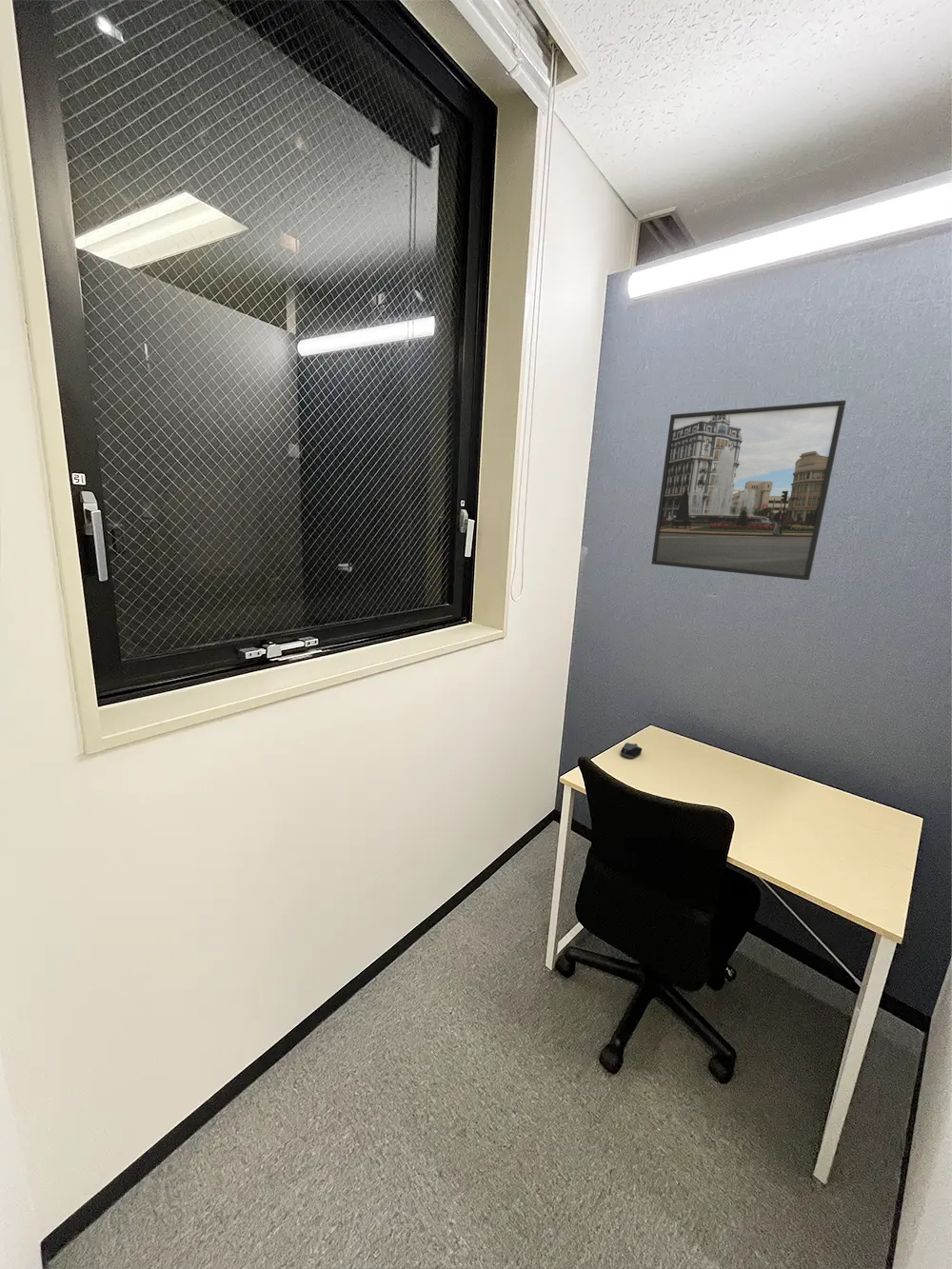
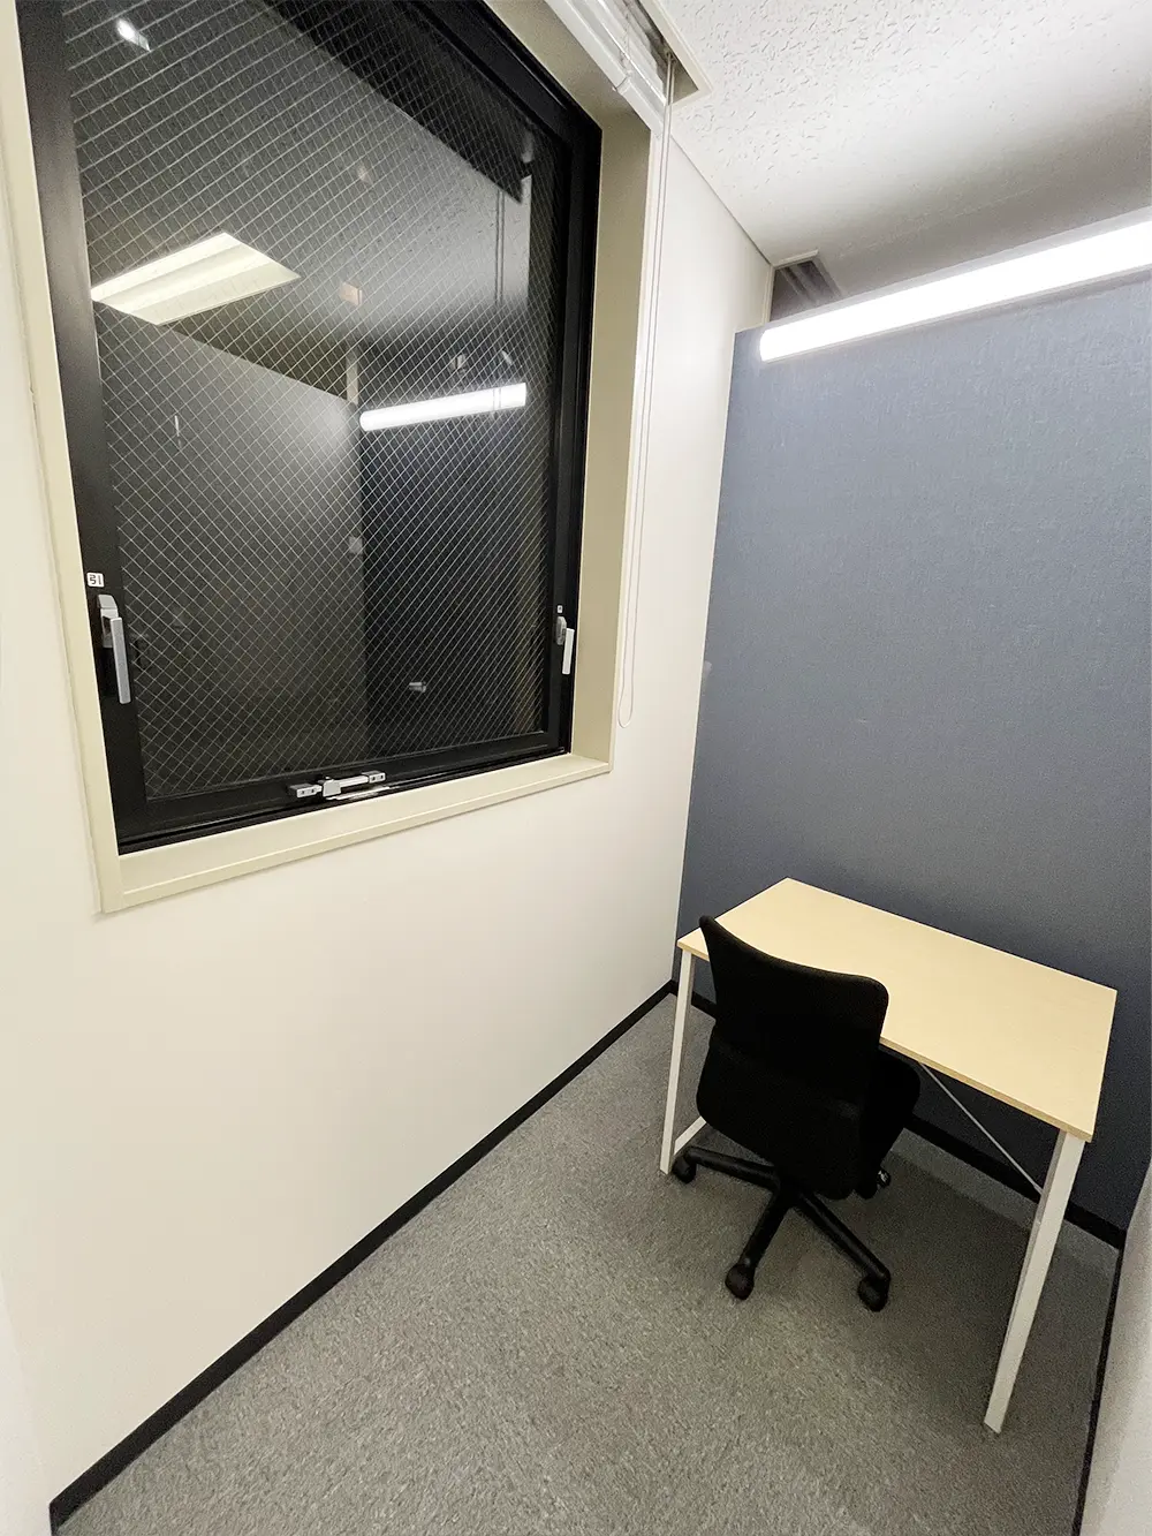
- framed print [650,399,847,581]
- computer mouse [620,742,643,760]
